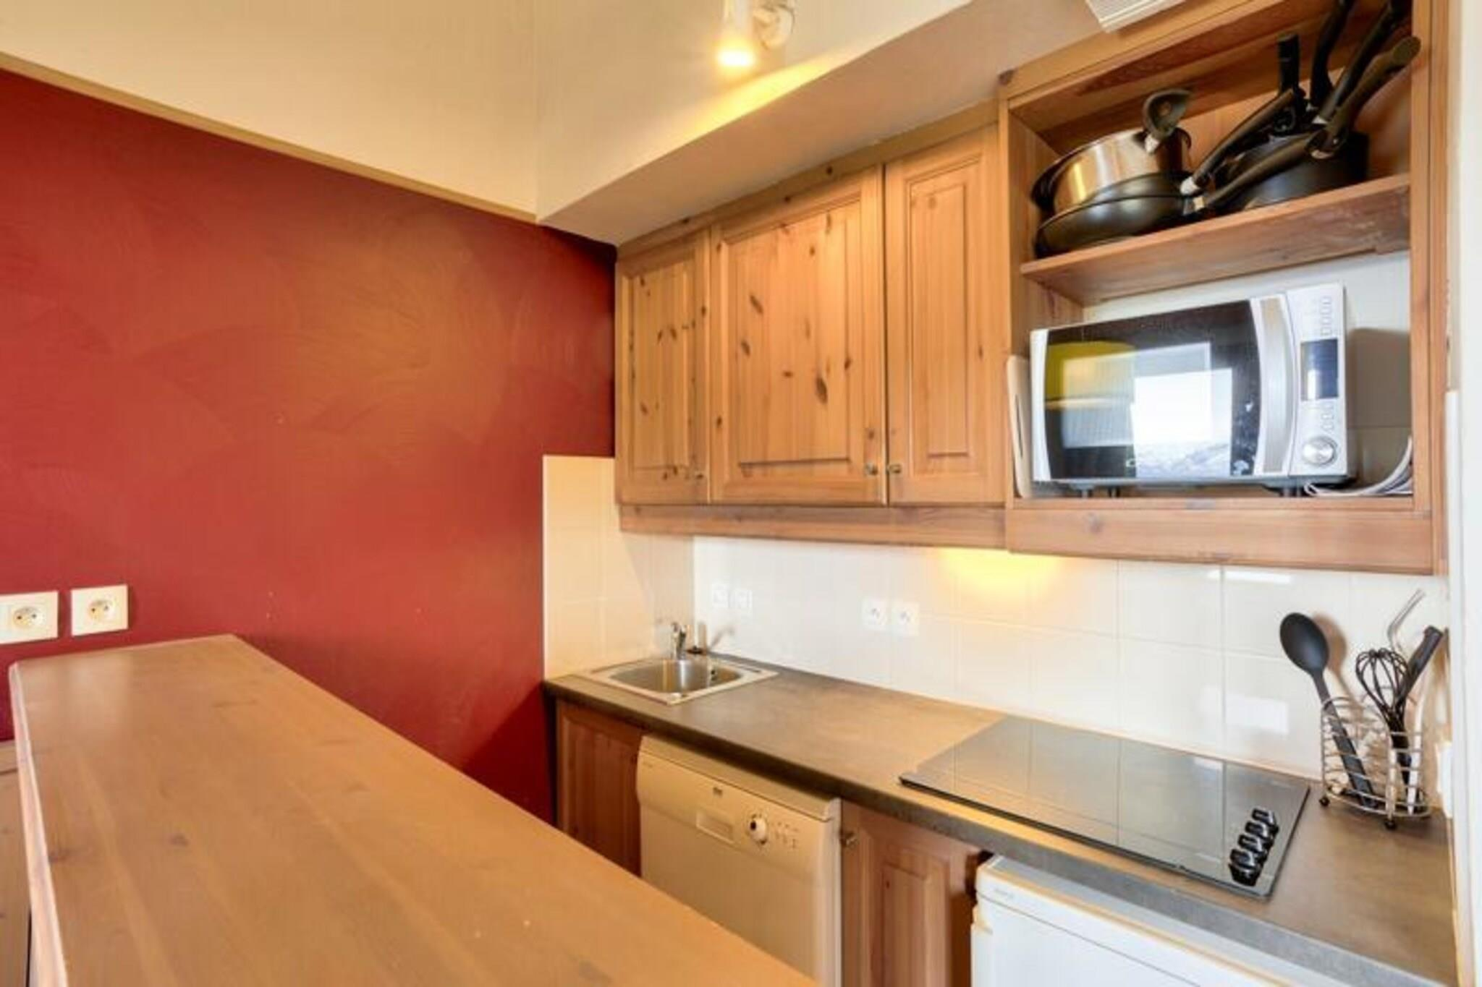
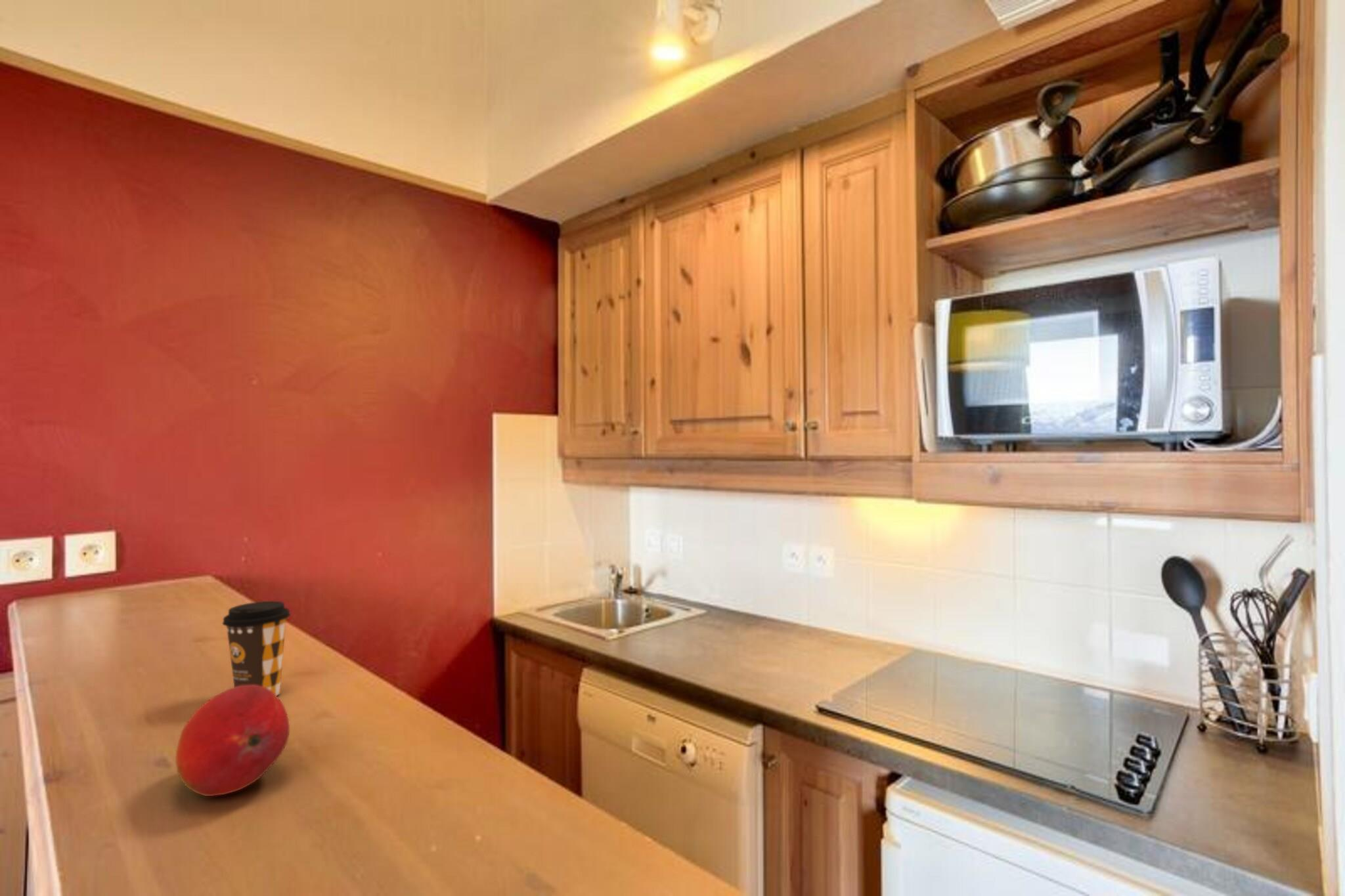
+ fruit [175,685,290,797]
+ coffee cup [222,601,291,696]
